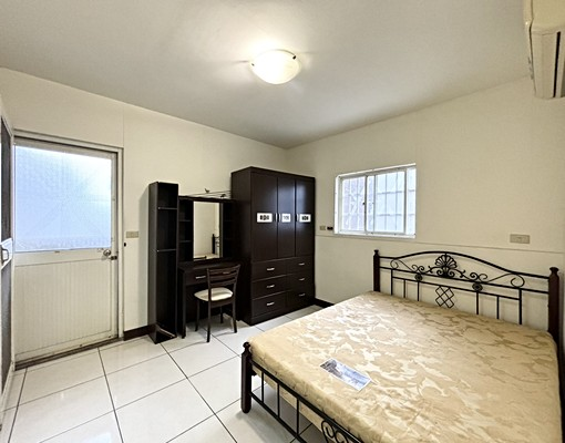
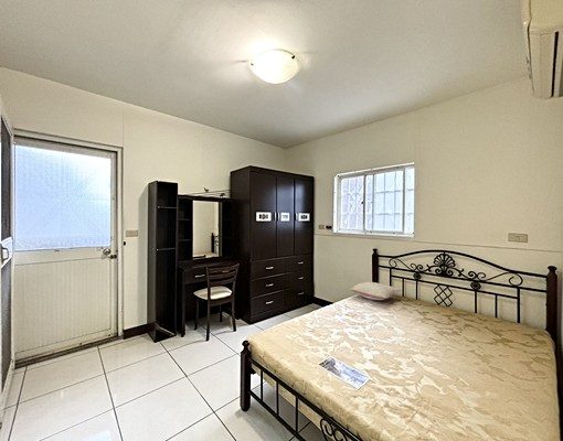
+ pillow [350,281,402,301]
